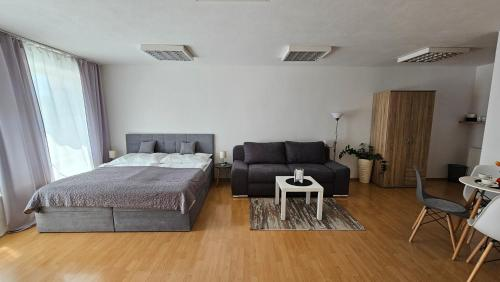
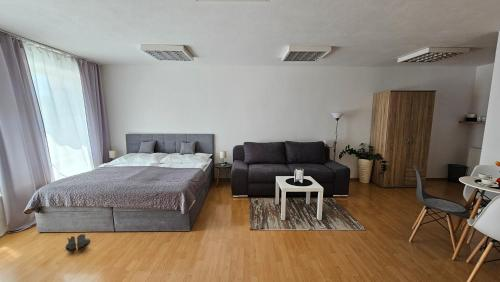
+ boots [63,233,91,252]
